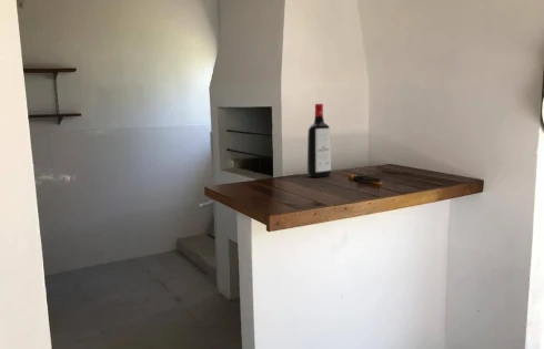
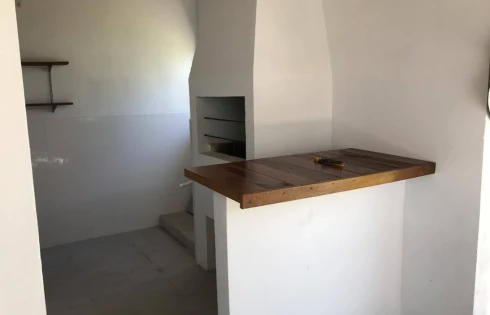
- liquor bottle [306,103,332,178]
